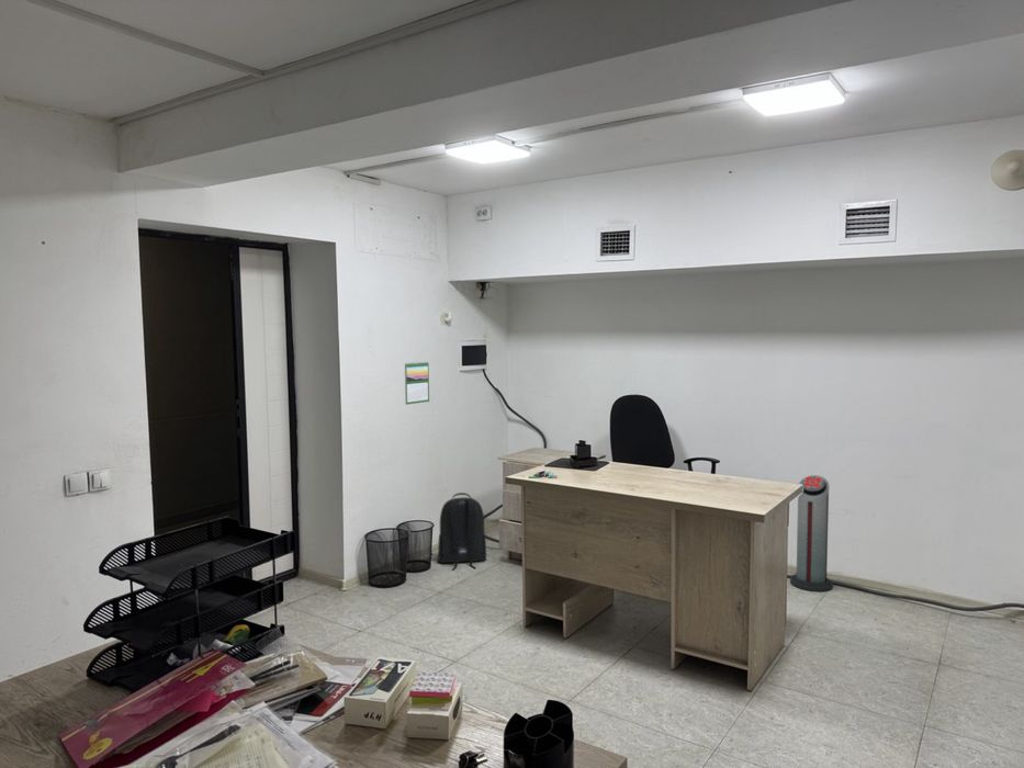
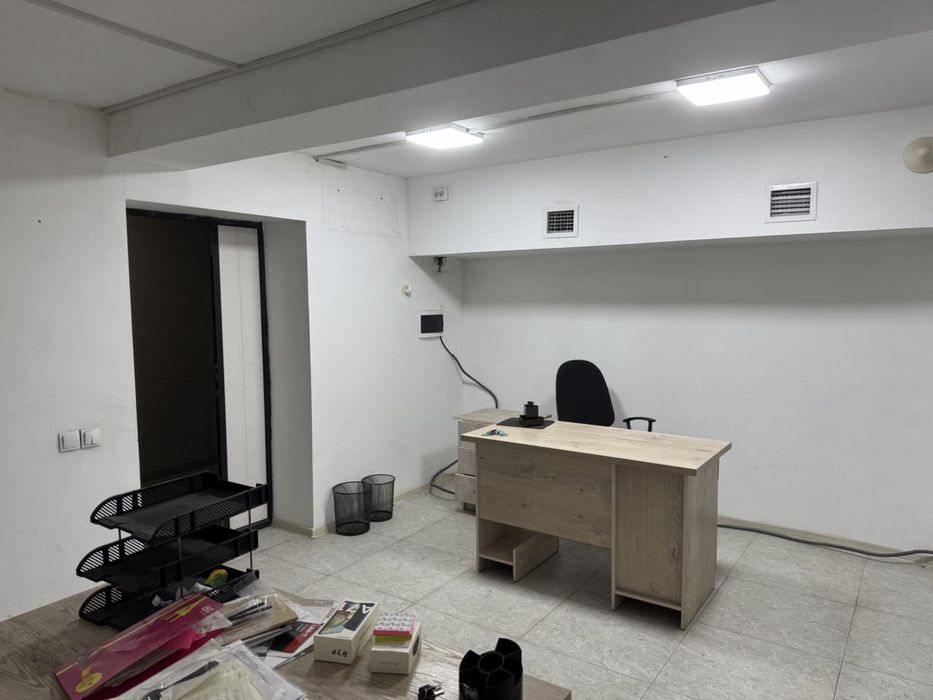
- air purifier [789,474,834,592]
- calendar [404,360,430,406]
- backpack [437,492,487,571]
